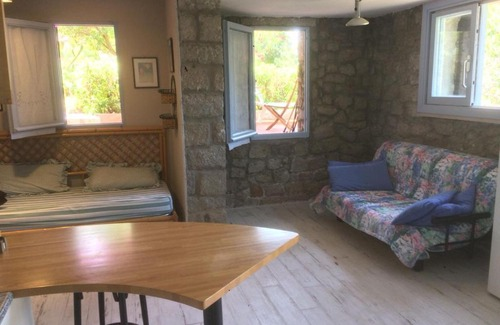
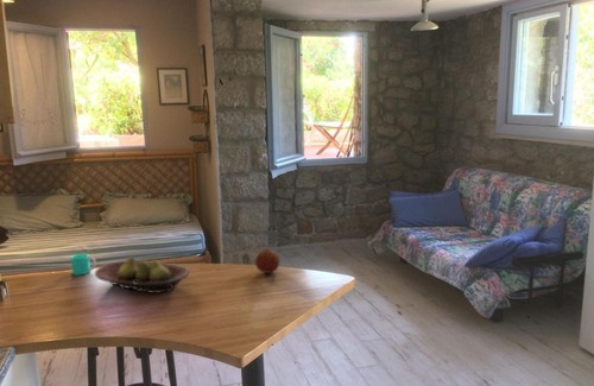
+ fruit [254,247,280,274]
+ fruit bowl [94,255,190,295]
+ cup [69,252,97,276]
